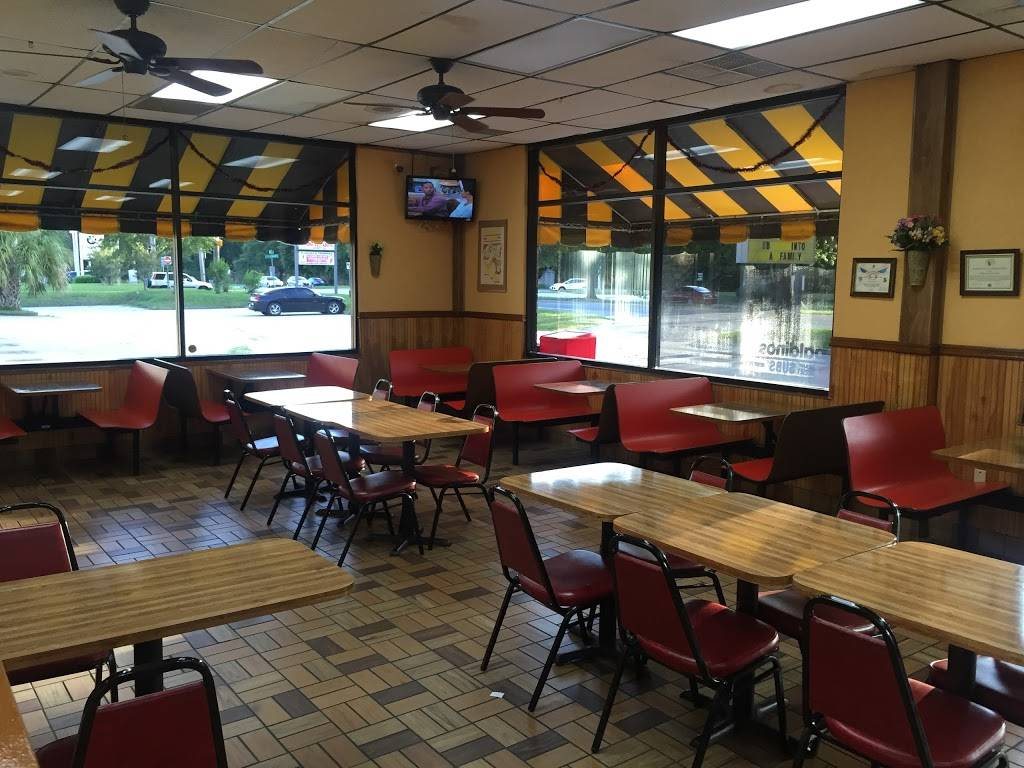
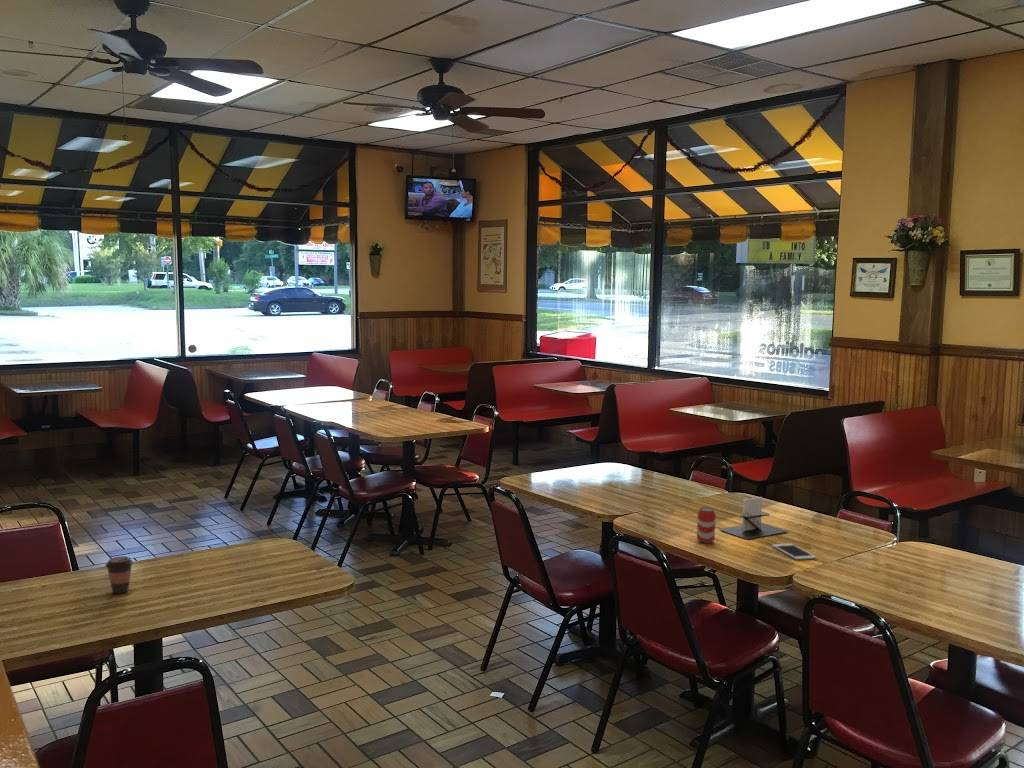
+ beverage can [696,506,717,544]
+ coffee cup [104,555,134,595]
+ cell phone [771,543,817,561]
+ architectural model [718,496,788,540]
